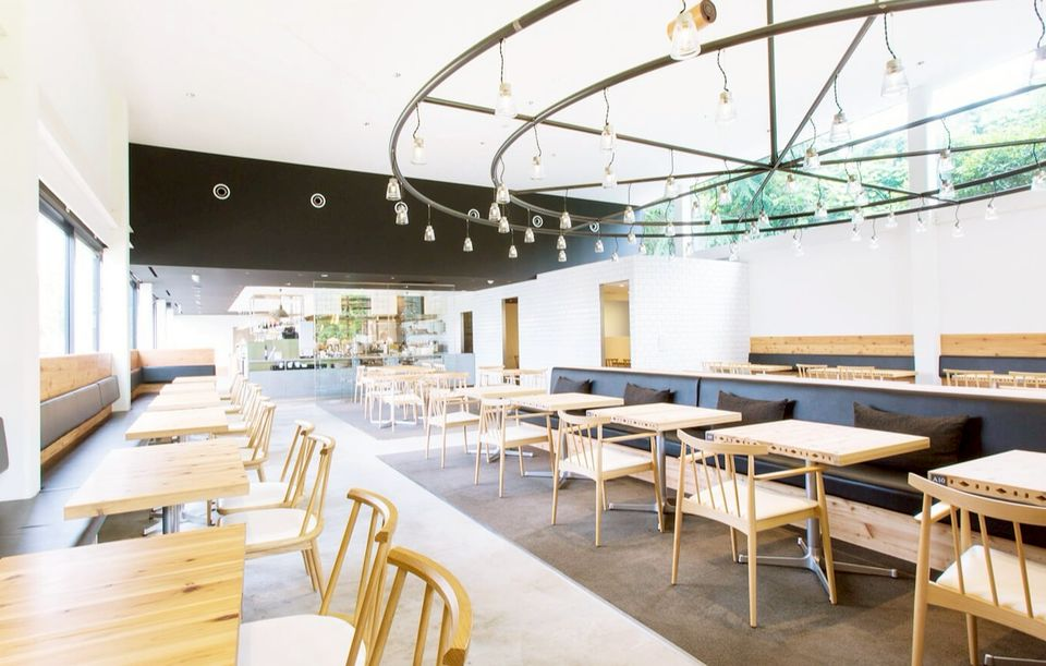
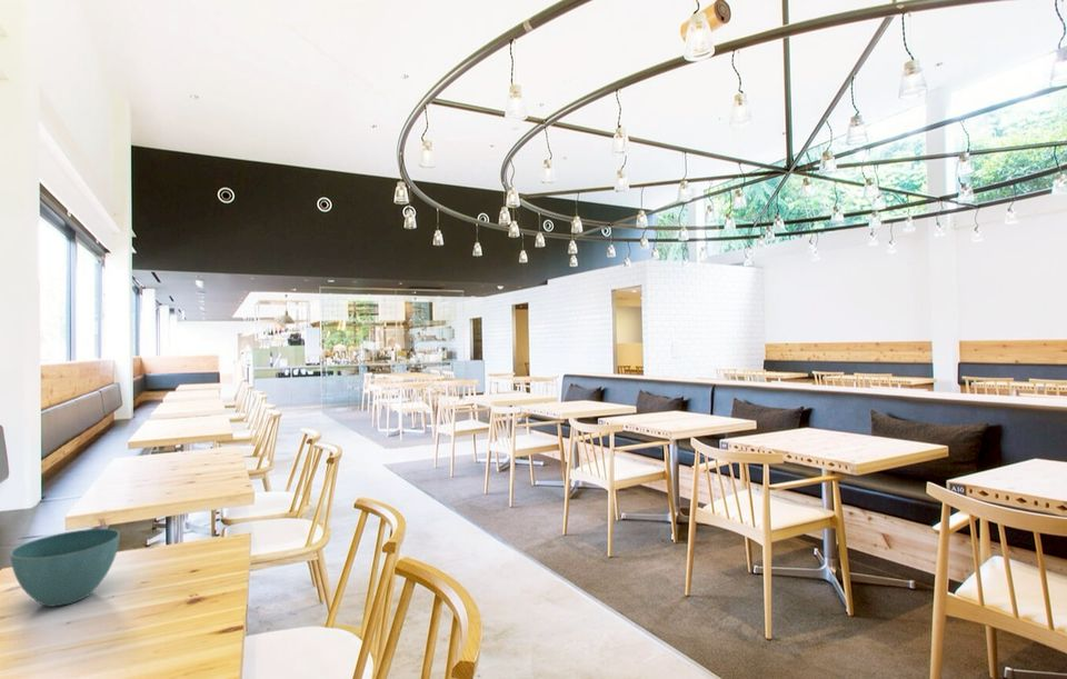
+ plant pot [10,528,121,608]
